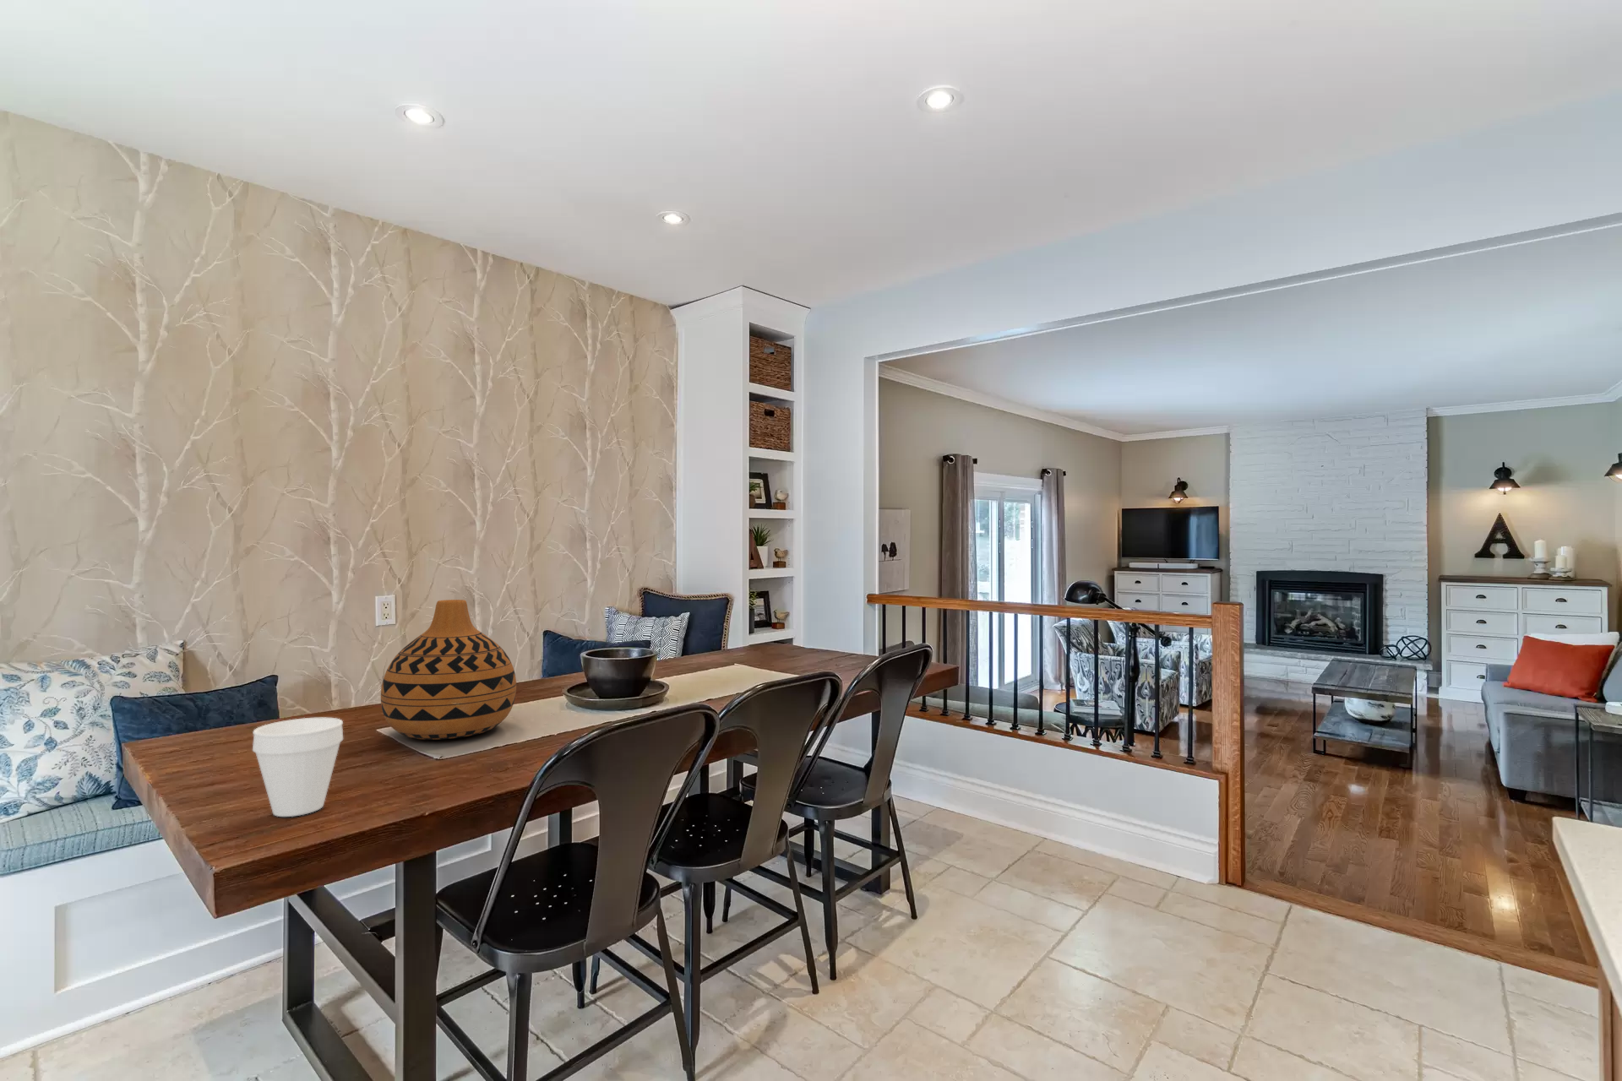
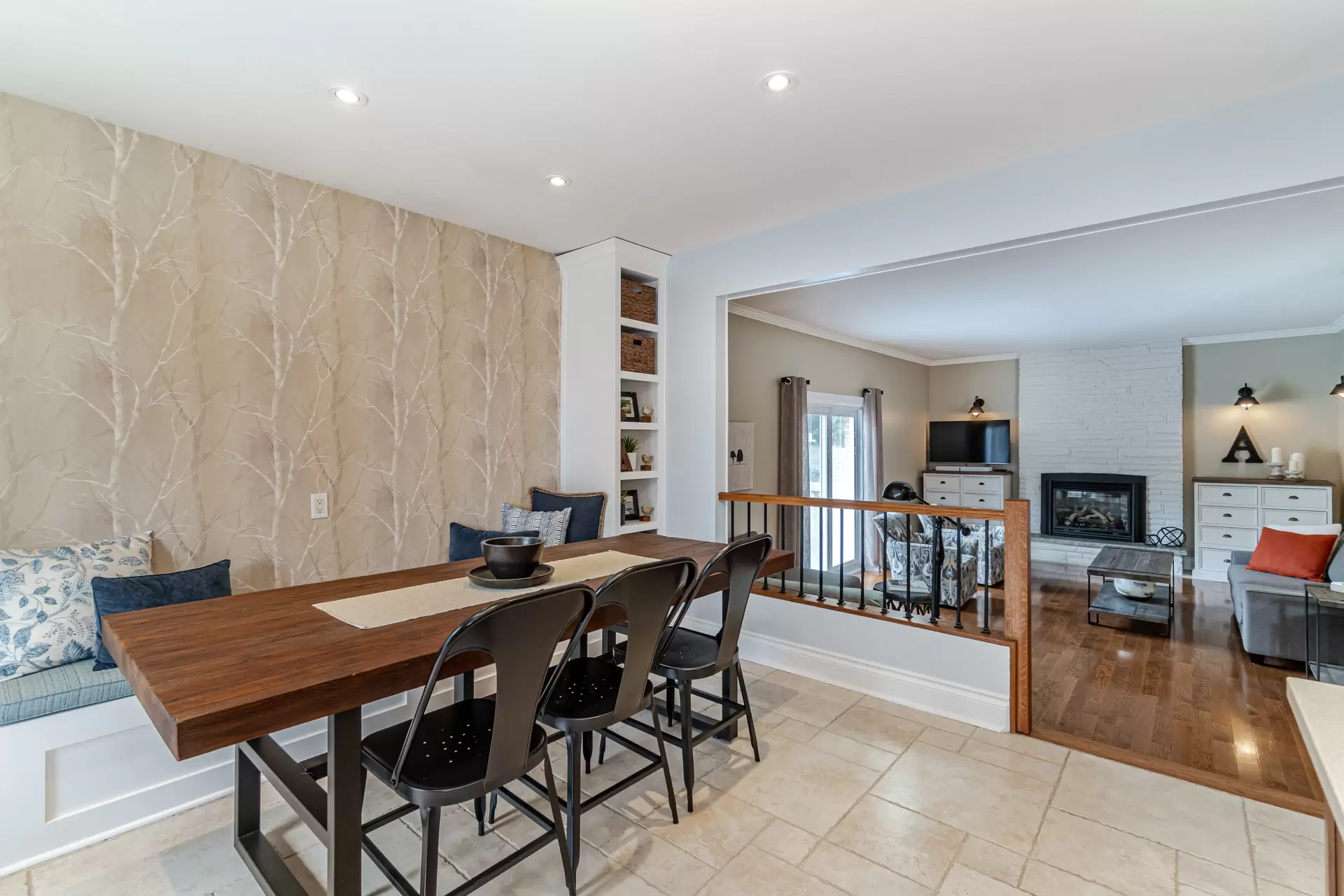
- cup [252,717,344,818]
- vase [380,598,517,741]
